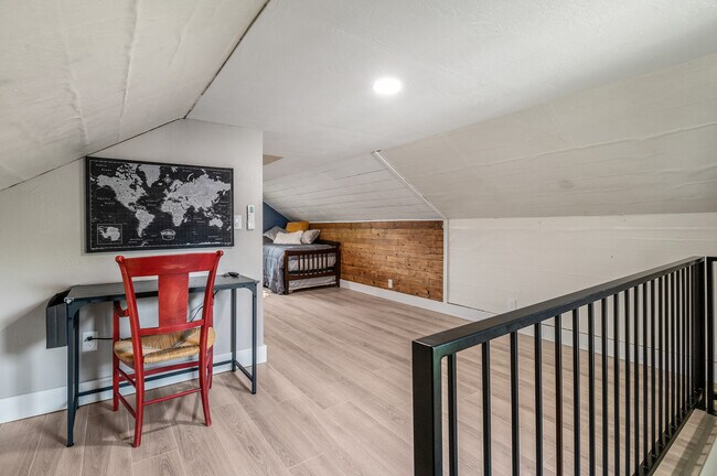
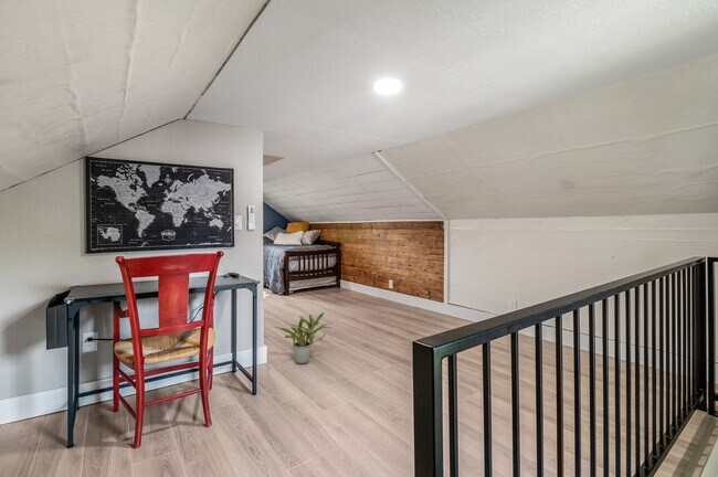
+ potted plant [274,311,331,365]
